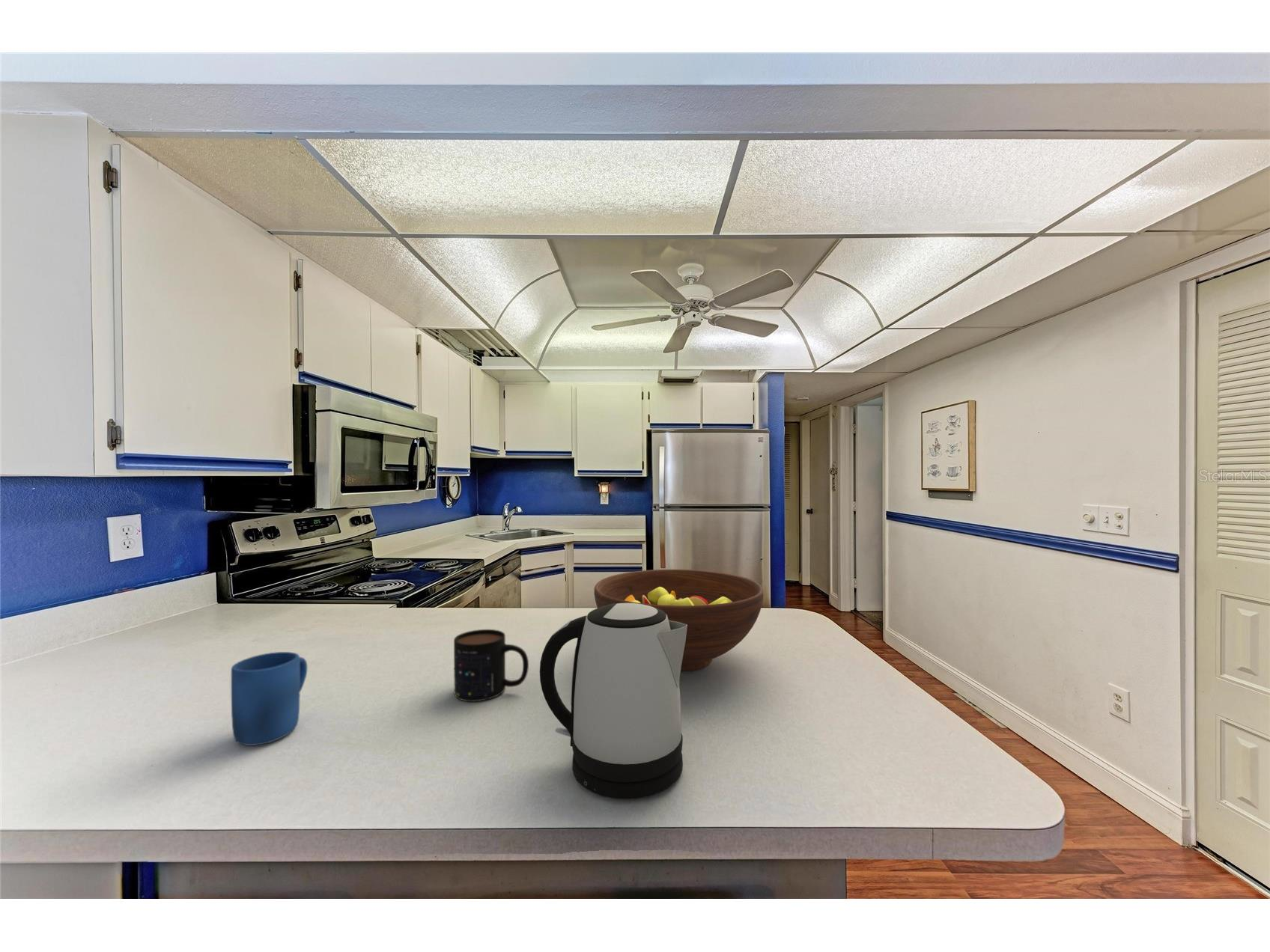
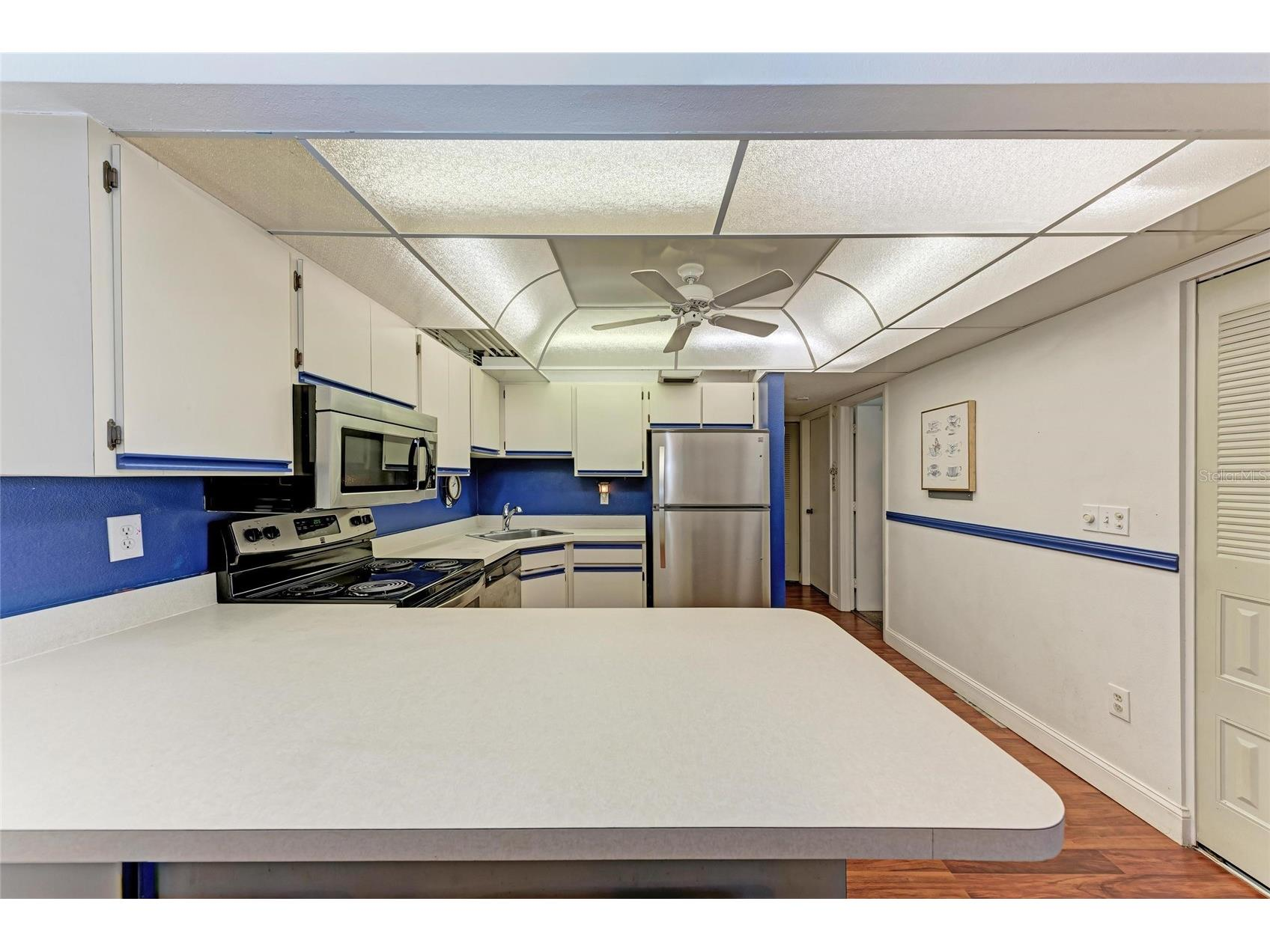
- fruit bowl [593,569,765,673]
- mug [453,629,529,702]
- kettle [539,603,687,800]
- mug [231,651,308,746]
